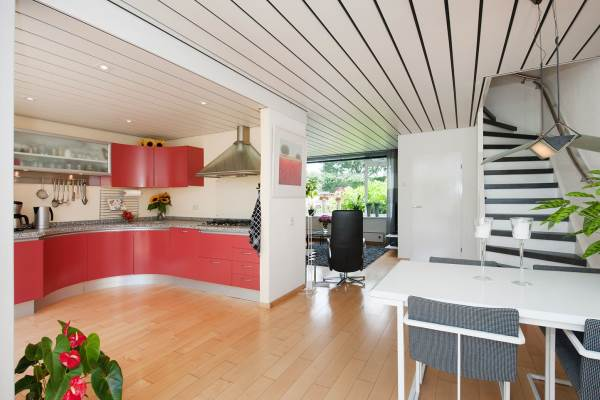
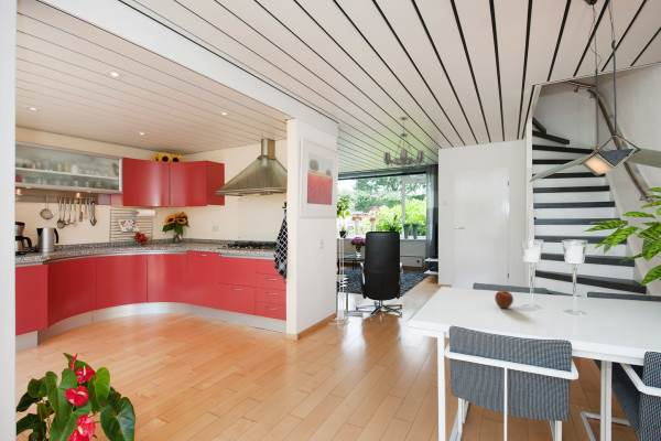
+ chandelier [381,116,426,172]
+ apple [494,289,514,310]
